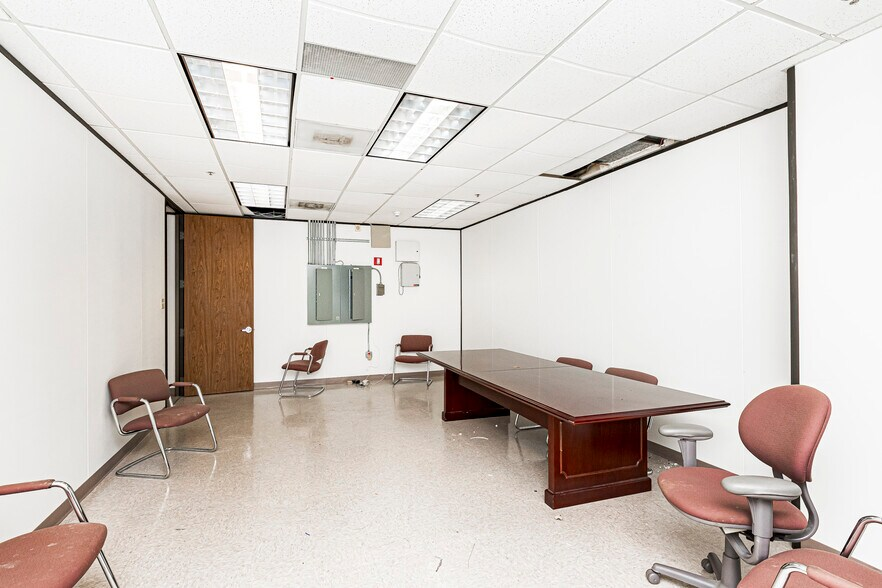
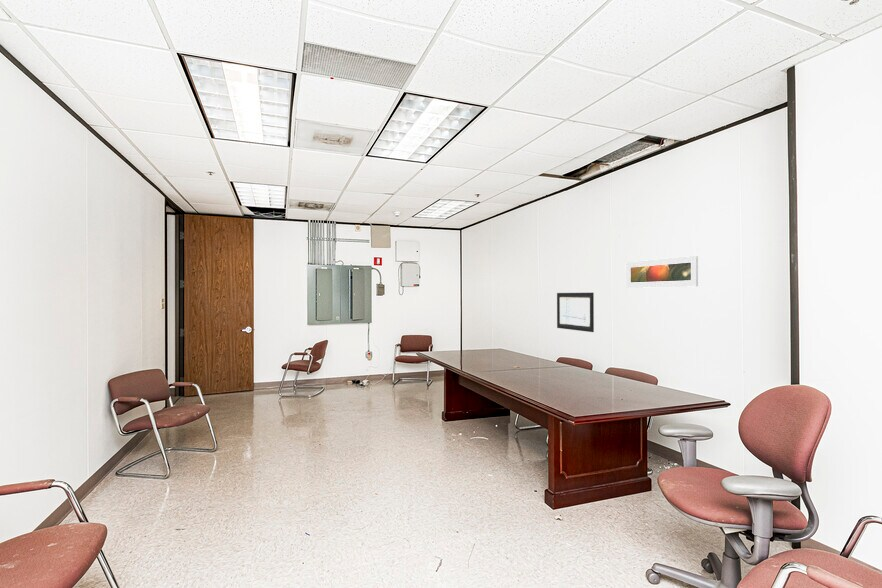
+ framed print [625,255,699,289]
+ wall art [556,292,595,333]
